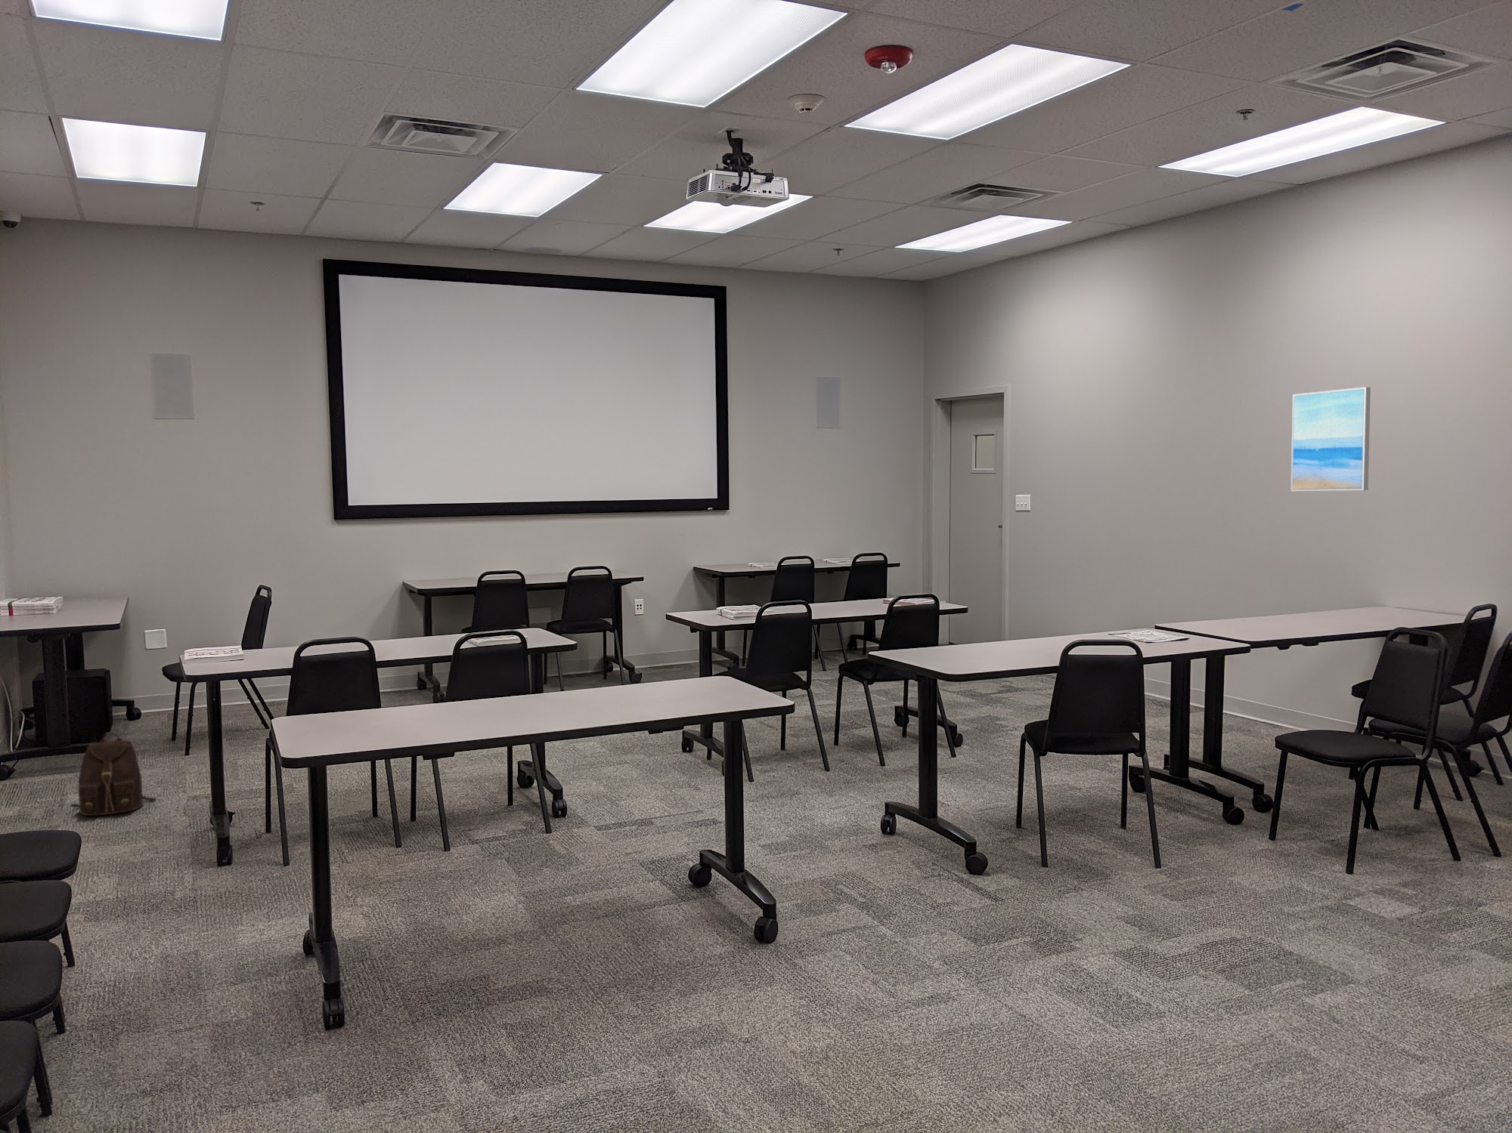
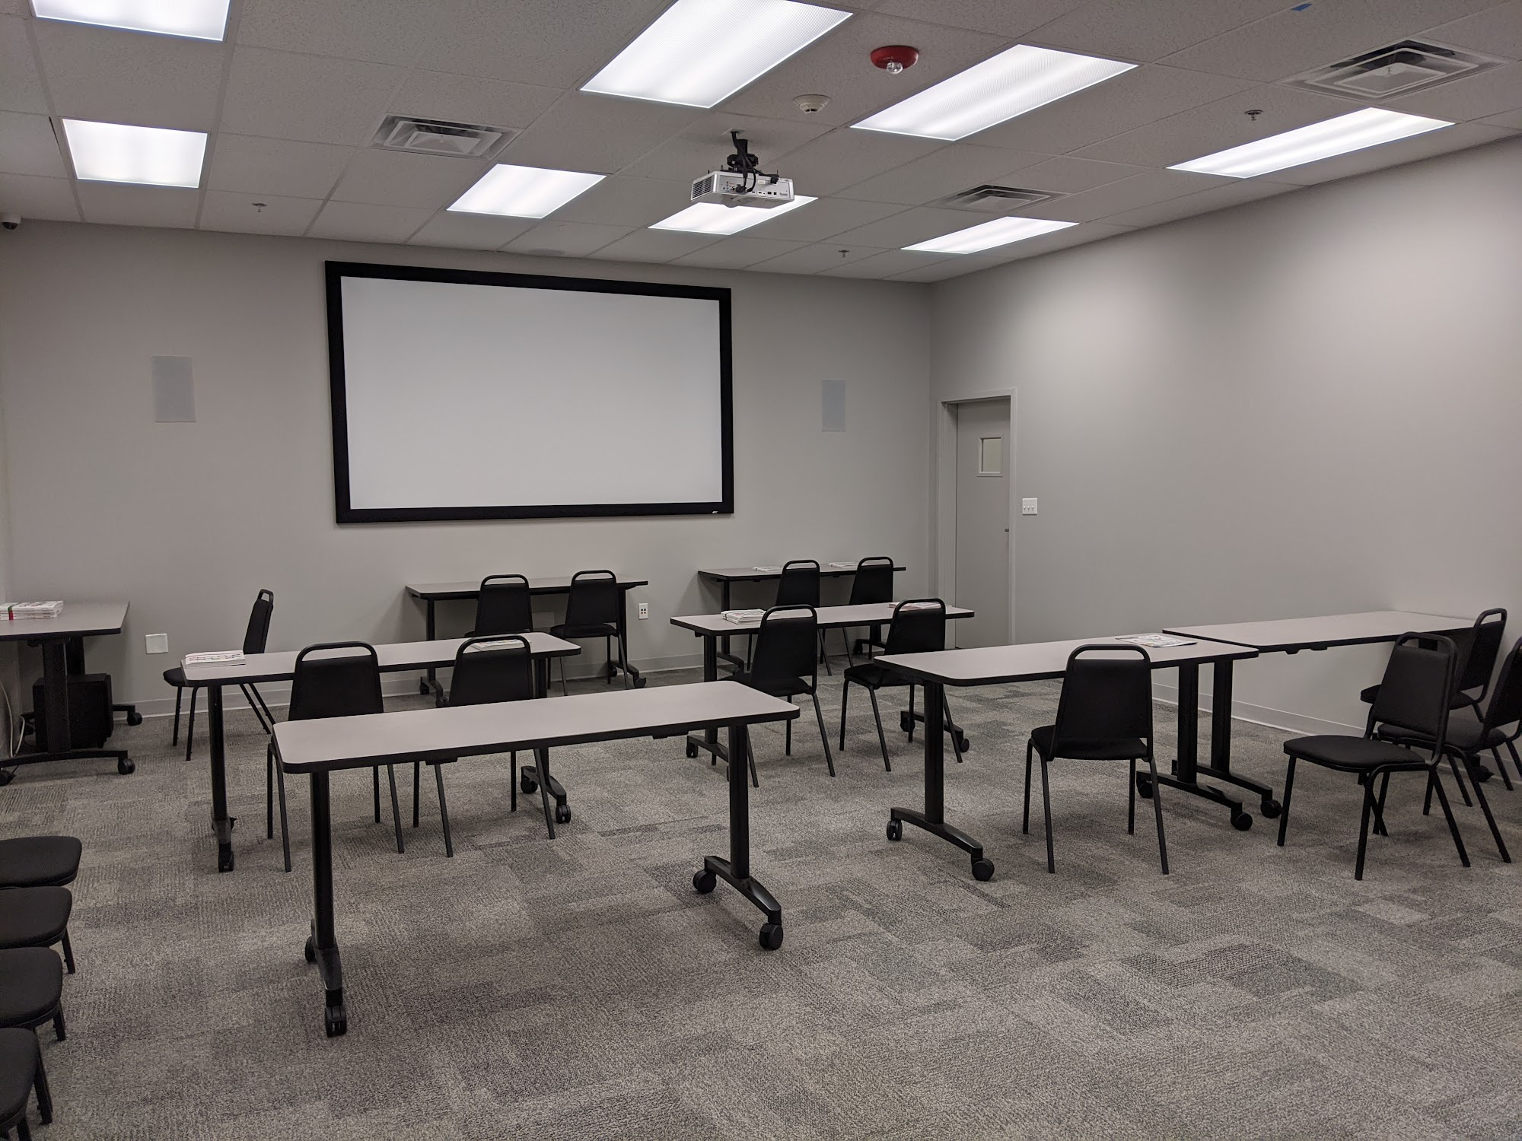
- wall art [1291,386,1372,493]
- backpack [69,732,158,816]
